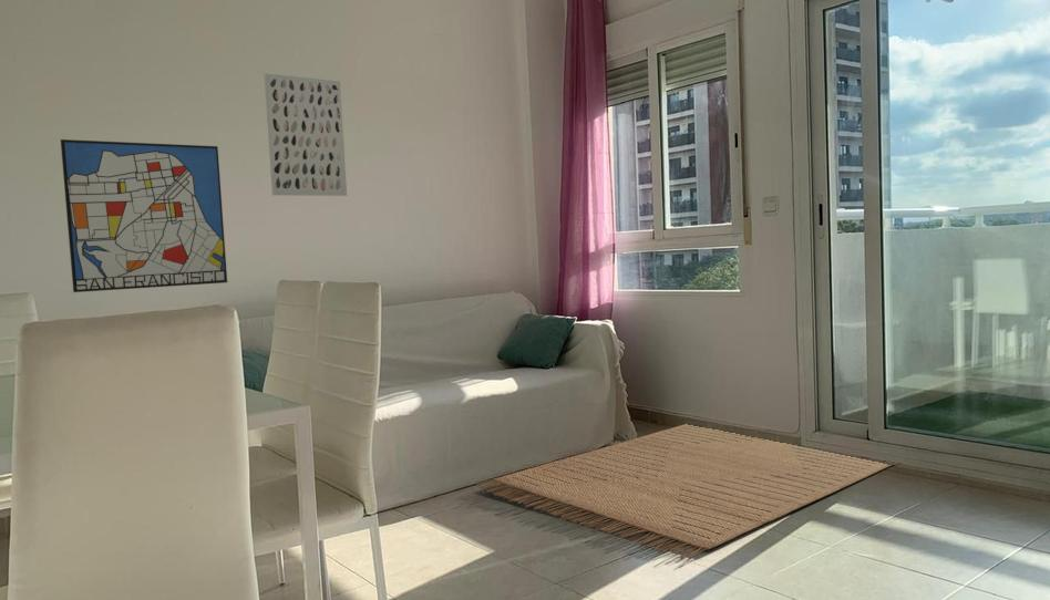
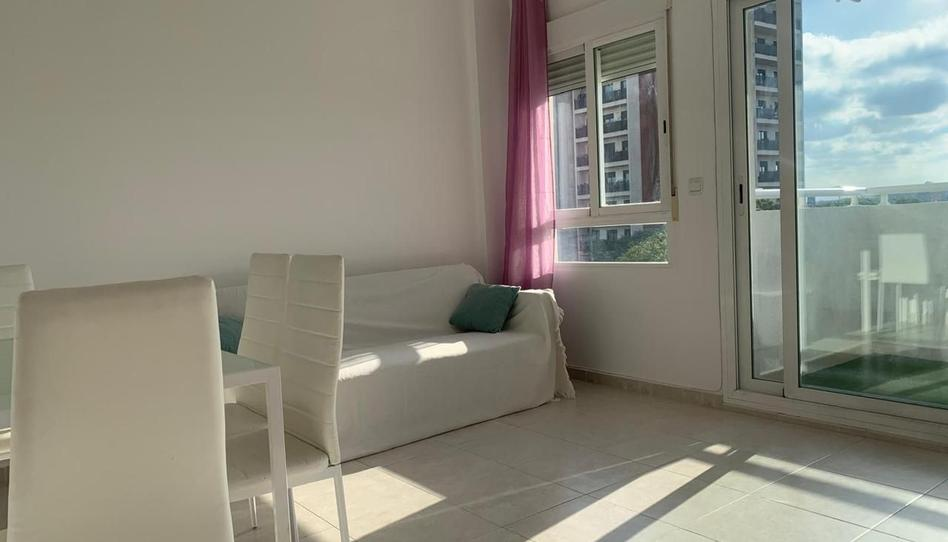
- wall art [60,138,228,293]
- rug [475,423,893,560]
- wall art [264,73,348,197]
